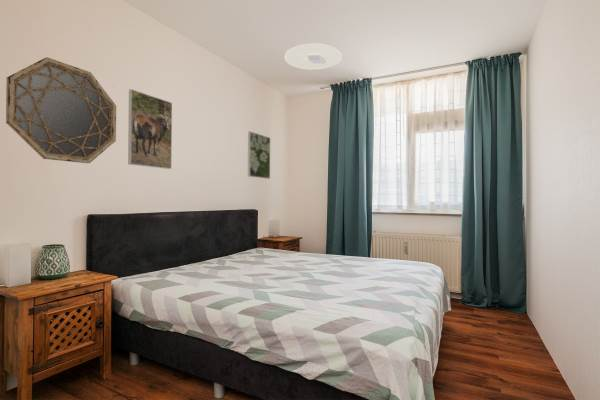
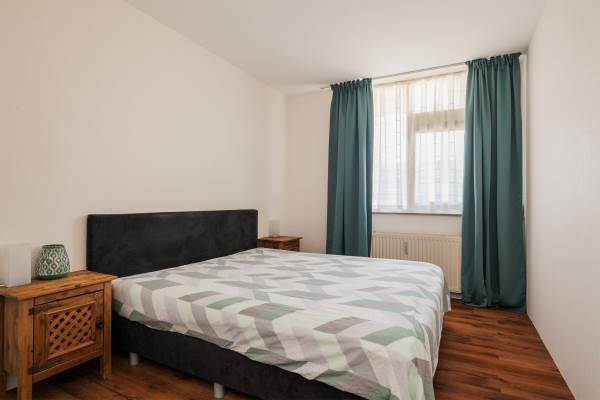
- ceiling light [284,42,344,71]
- home mirror [5,57,117,164]
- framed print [247,130,271,180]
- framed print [127,88,173,170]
